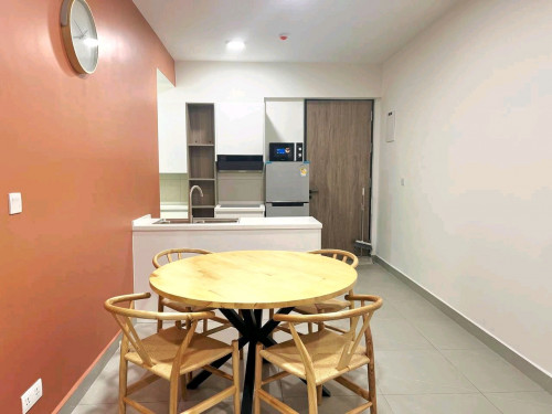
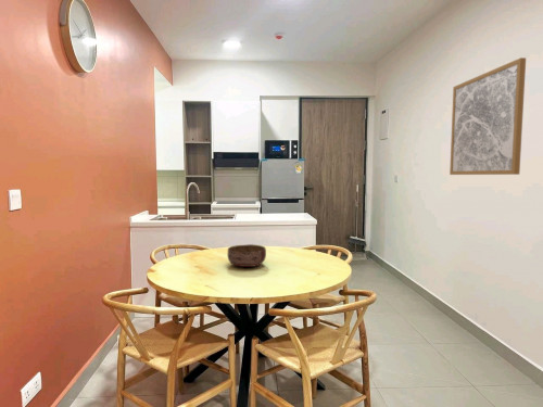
+ bowl [227,243,267,268]
+ wall art [449,56,527,176]
